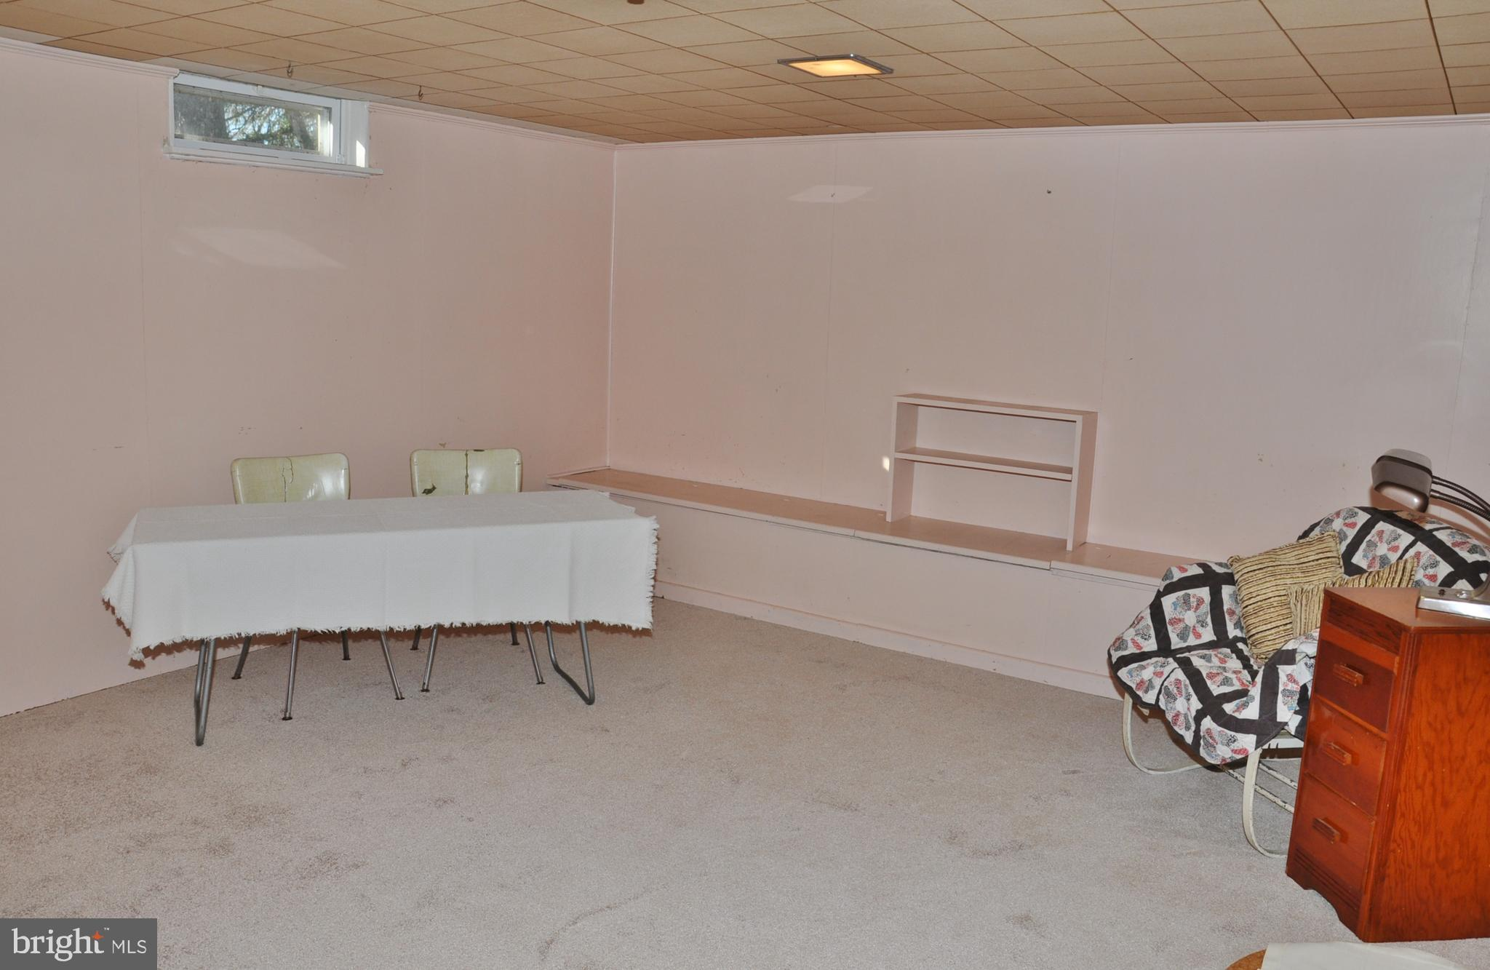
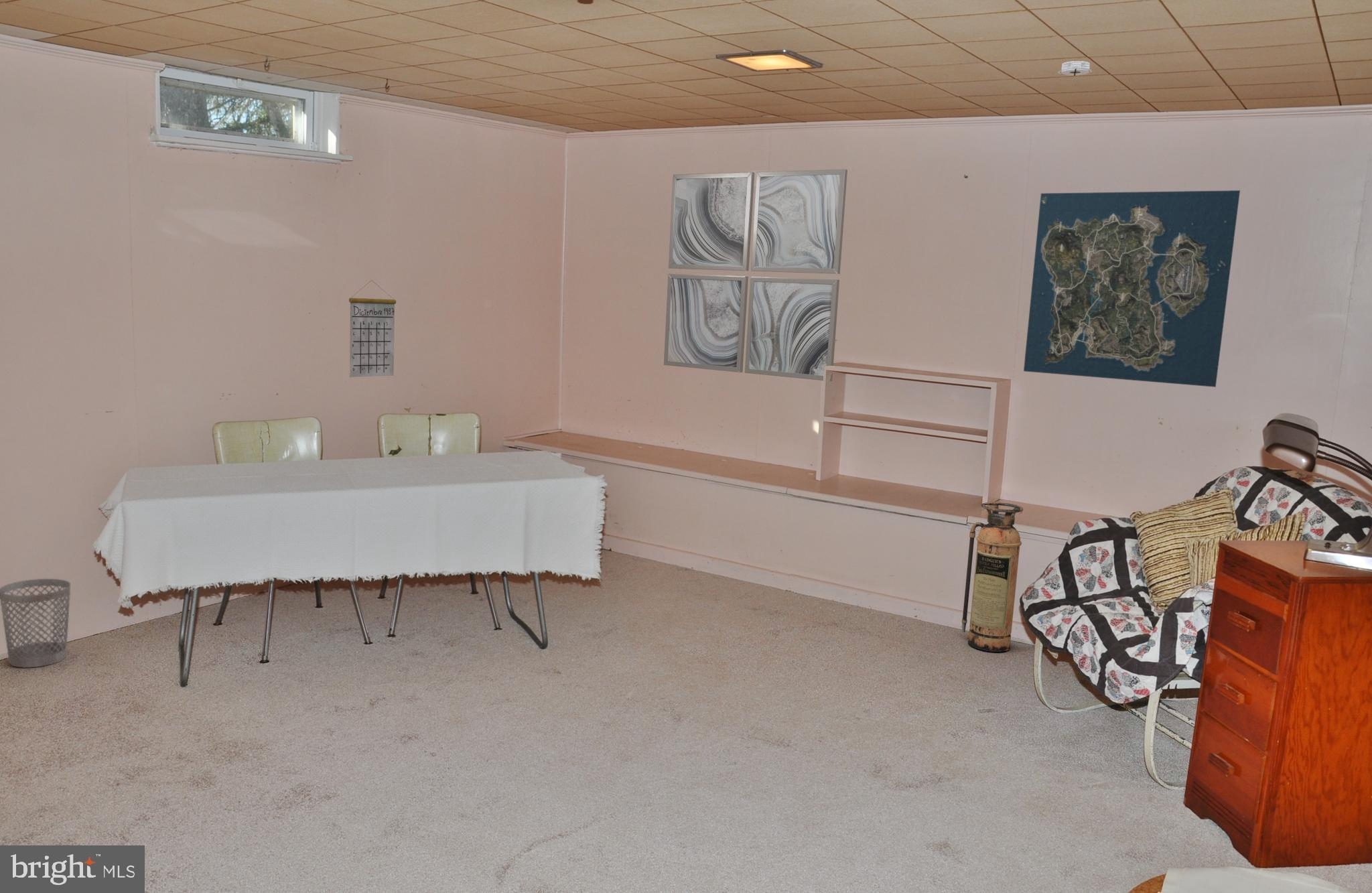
+ wastebasket [0,578,71,669]
+ smoke detector [1056,60,1093,77]
+ fire extinguisher [961,502,1024,652]
+ wall art [663,169,848,382]
+ map [1023,190,1241,388]
+ calendar [348,279,397,378]
